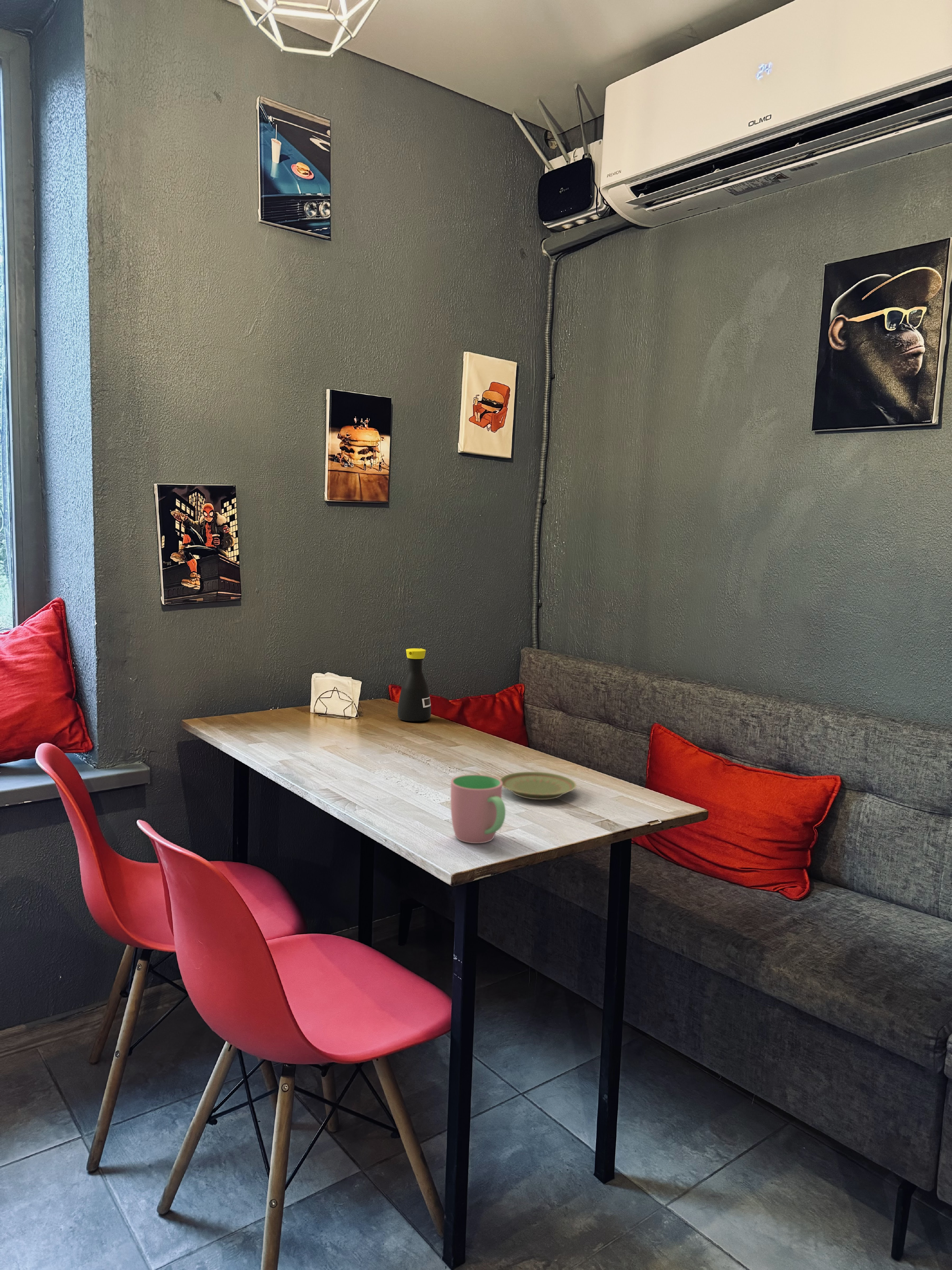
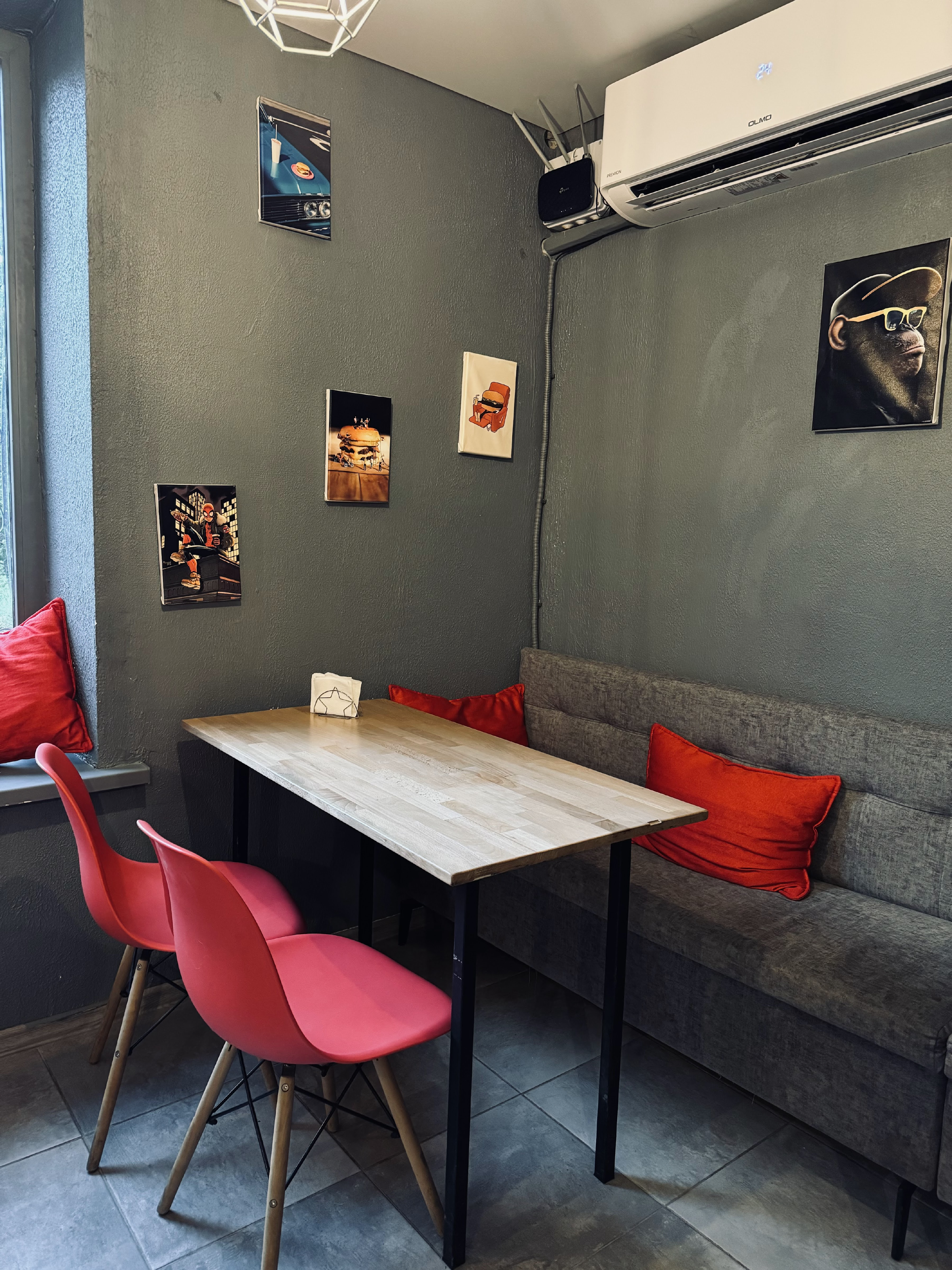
- plate [500,771,577,800]
- cup [450,774,506,844]
- bottle [397,648,431,722]
